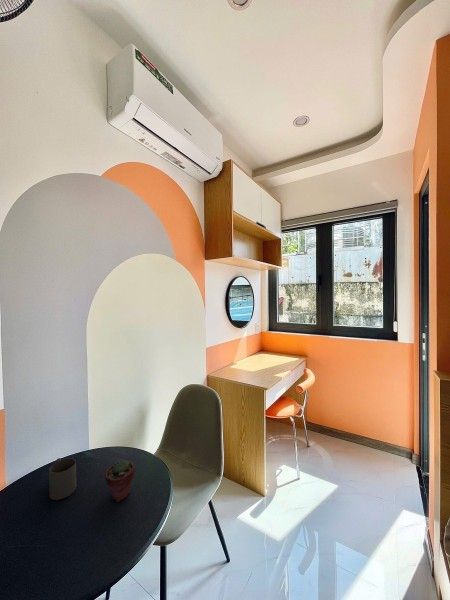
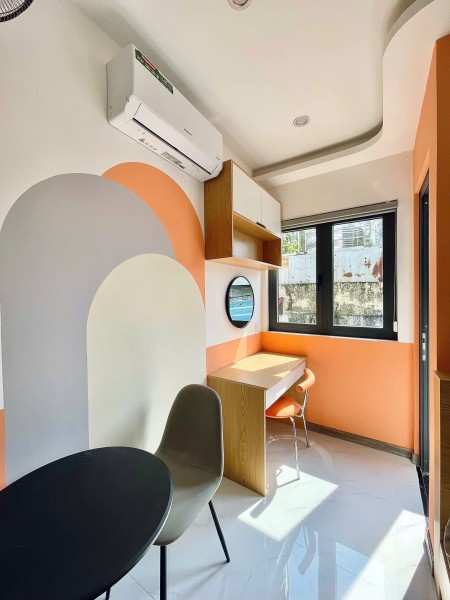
- potted succulent [104,458,135,503]
- mug [48,457,77,501]
